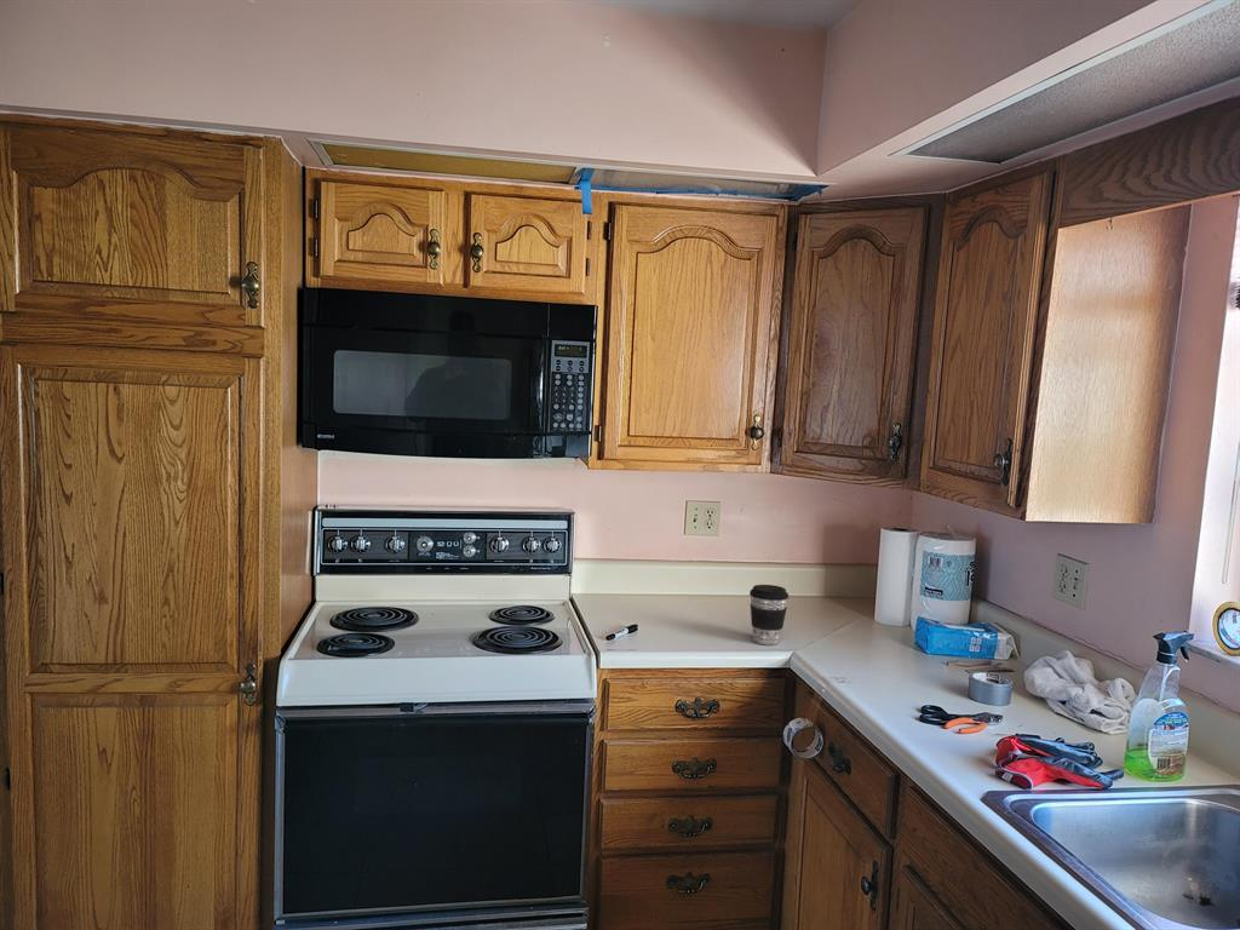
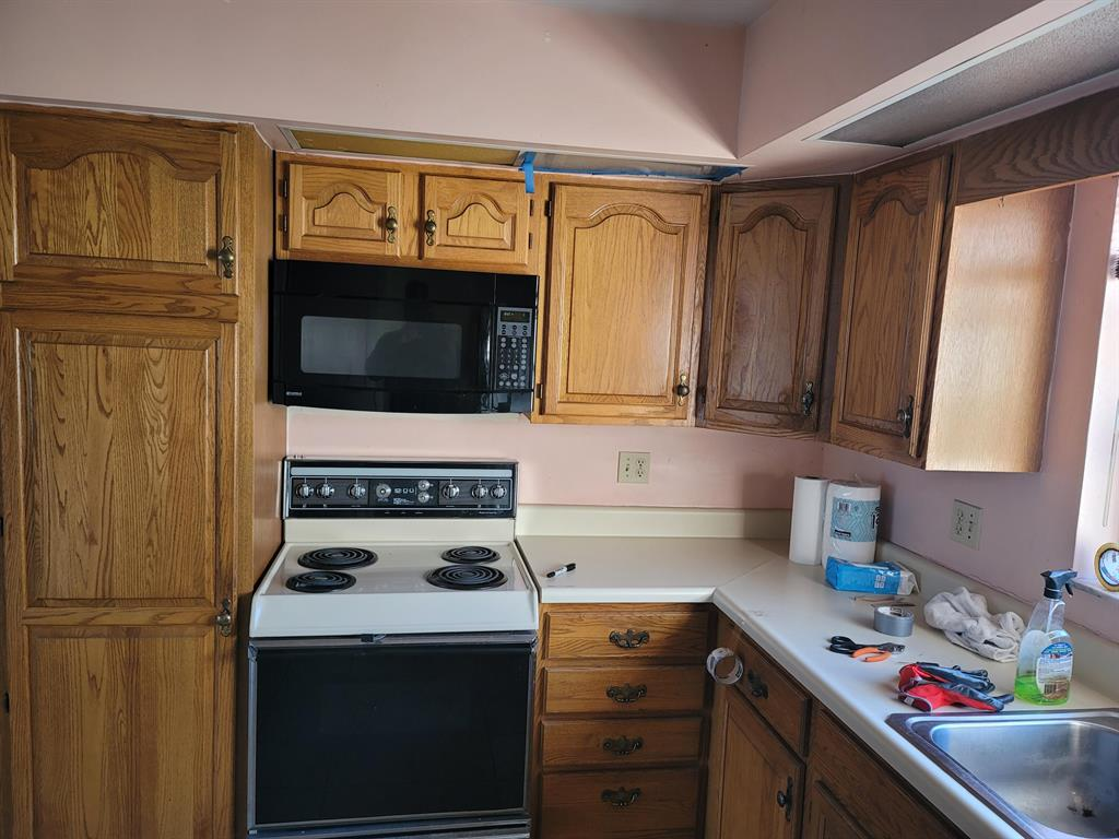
- coffee cup [748,584,790,647]
